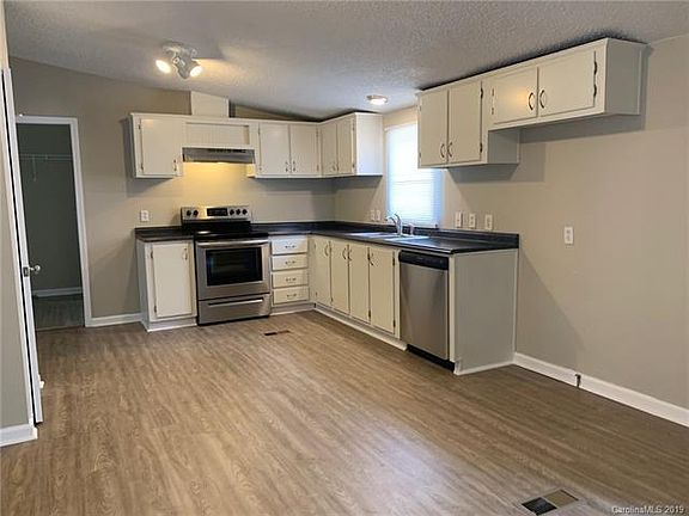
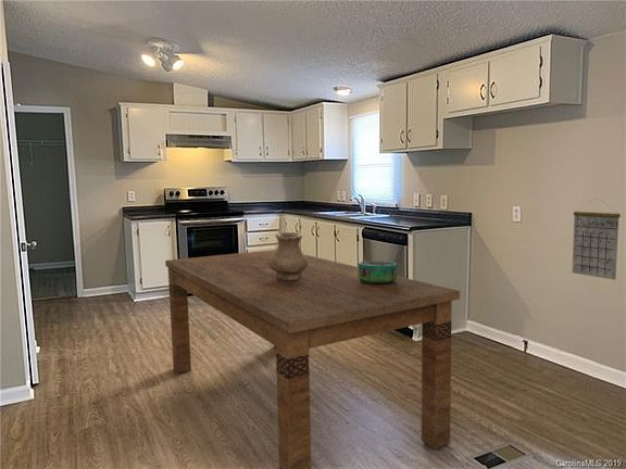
+ calendar [572,198,622,281]
+ vase [268,231,308,281]
+ dining table [164,249,461,469]
+ decorative bowl [358,259,398,284]
